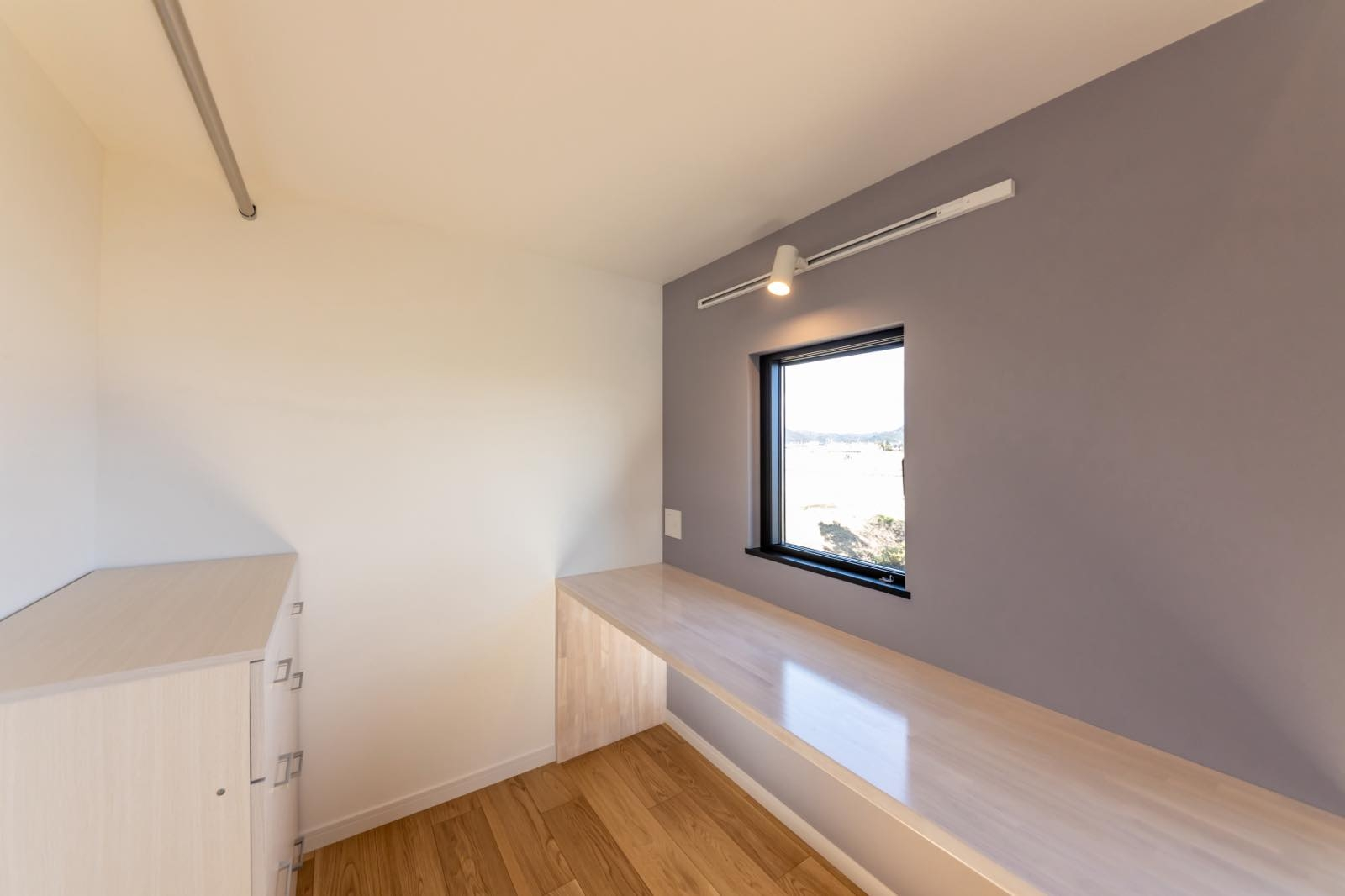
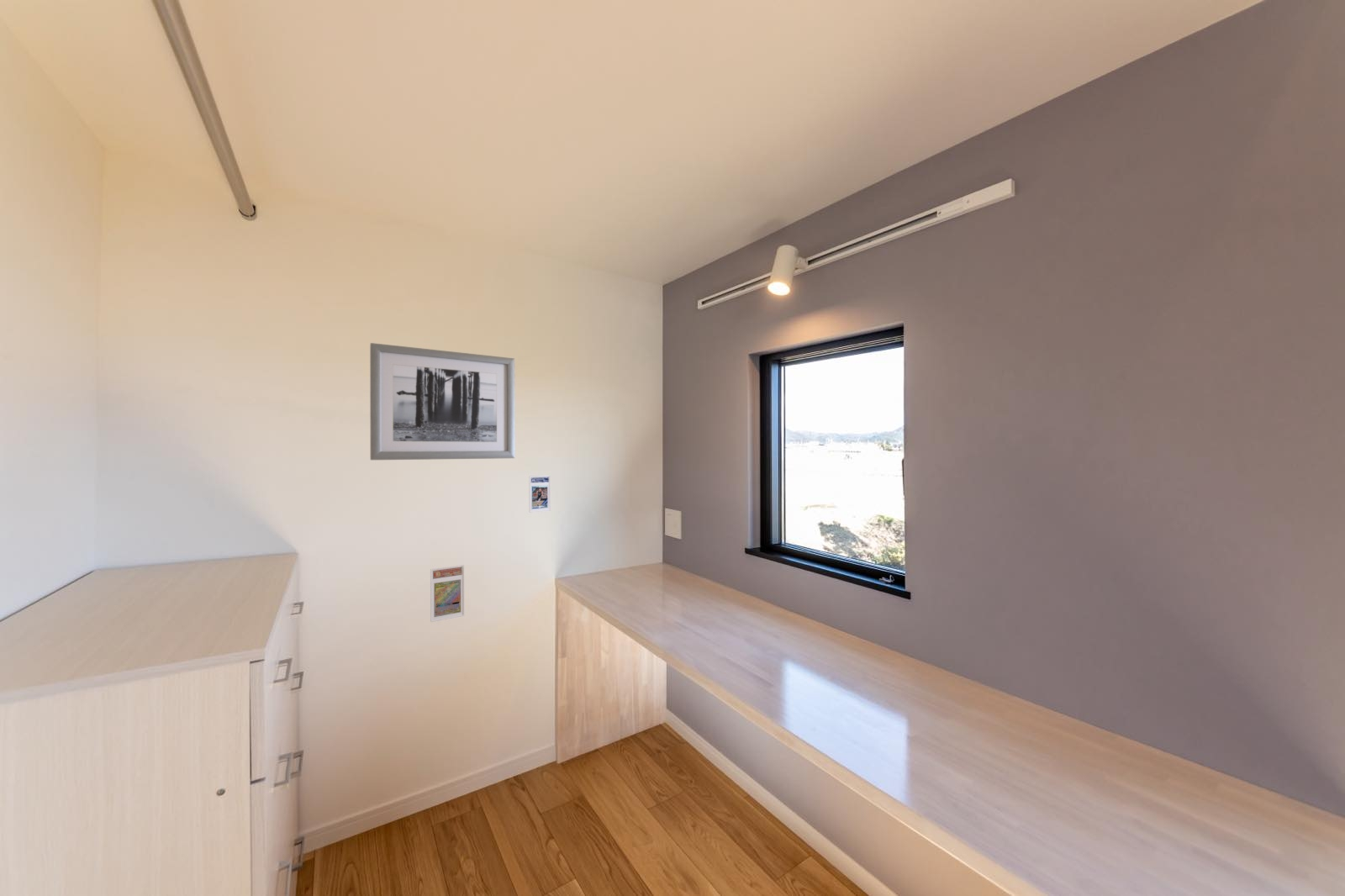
+ wall art [369,342,516,461]
+ sports card [529,475,551,514]
+ trading card display case [430,564,465,623]
